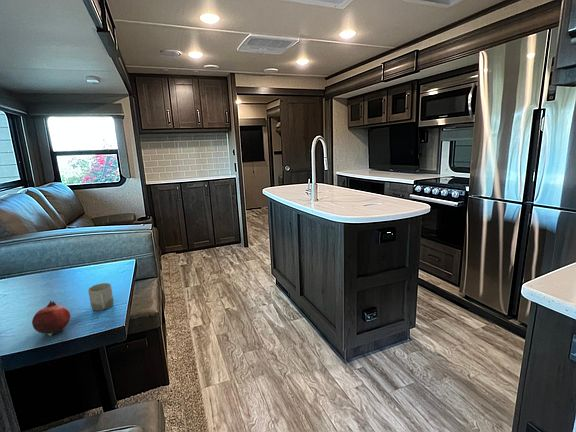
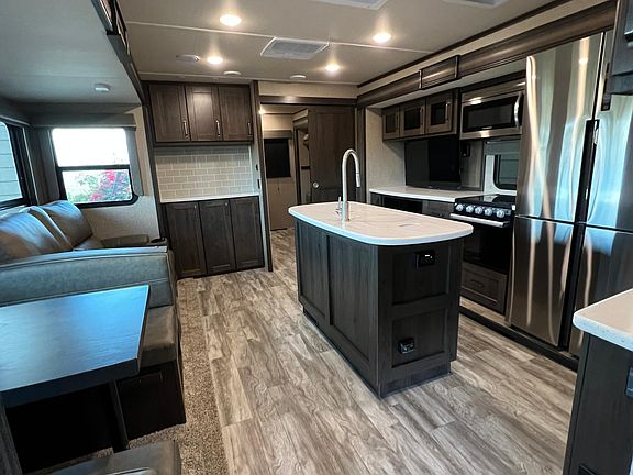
- fruit [31,299,71,337]
- cup [87,282,114,312]
